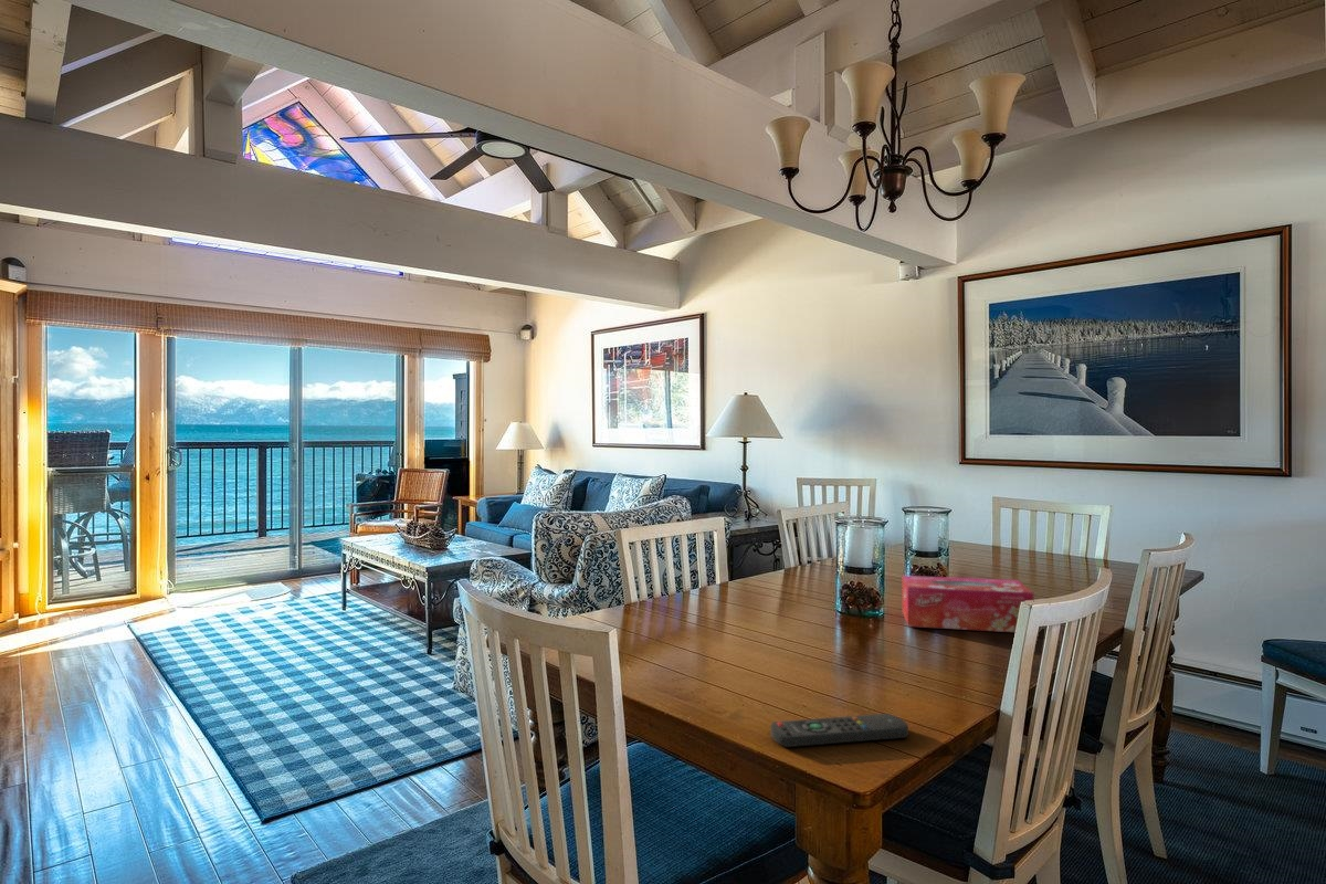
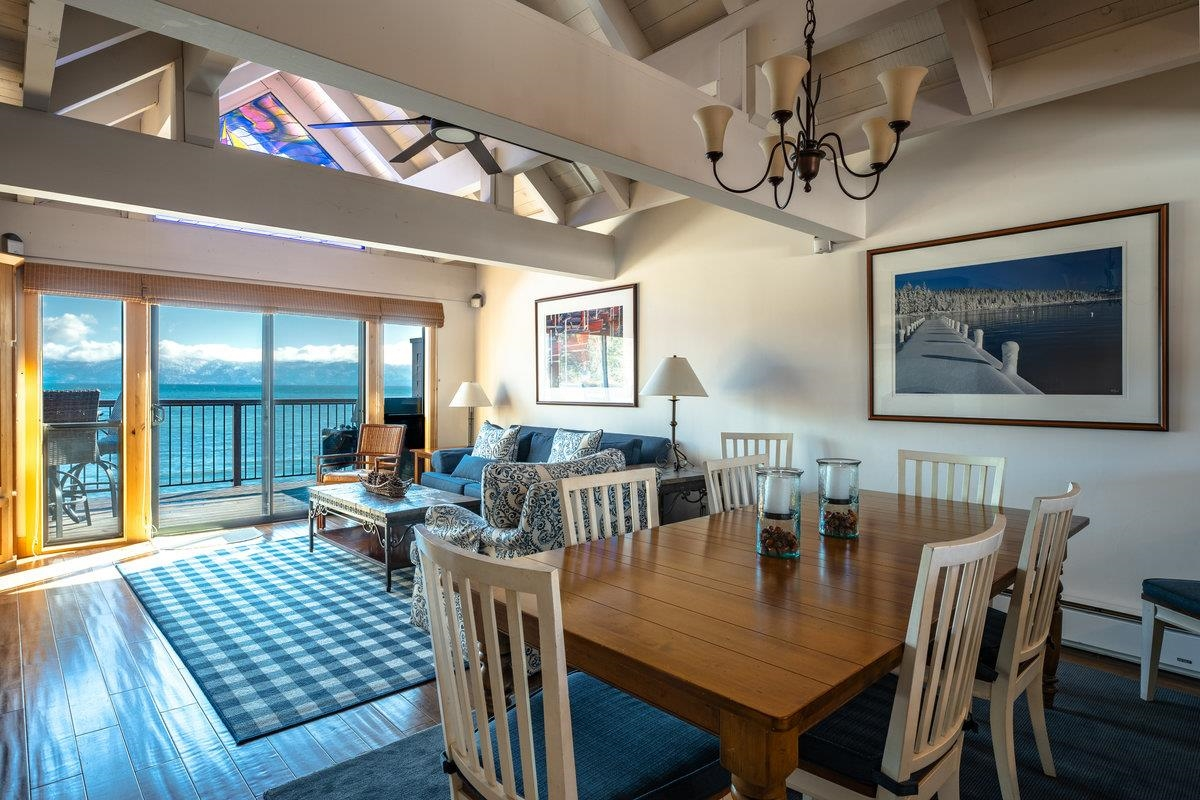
- remote control [770,713,909,748]
- tissue box [902,575,1034,633]
